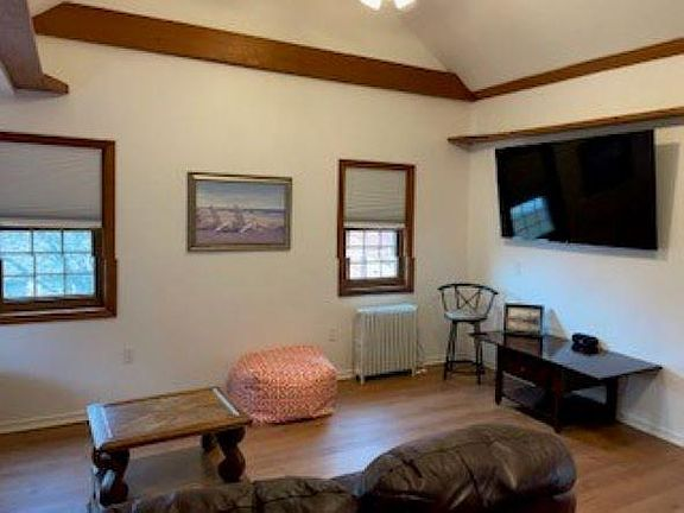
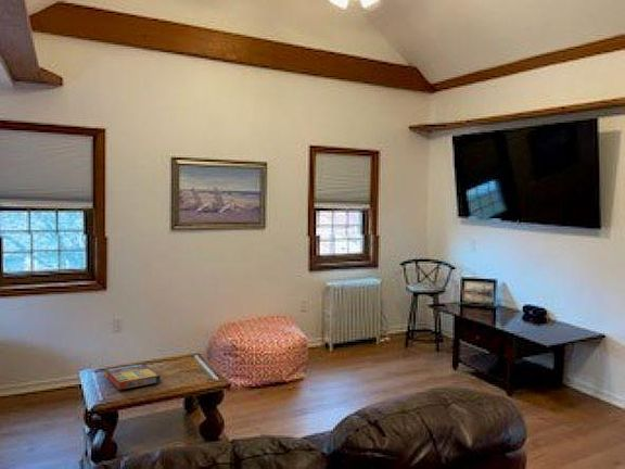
+ game compilation box [103,363,162,391]
